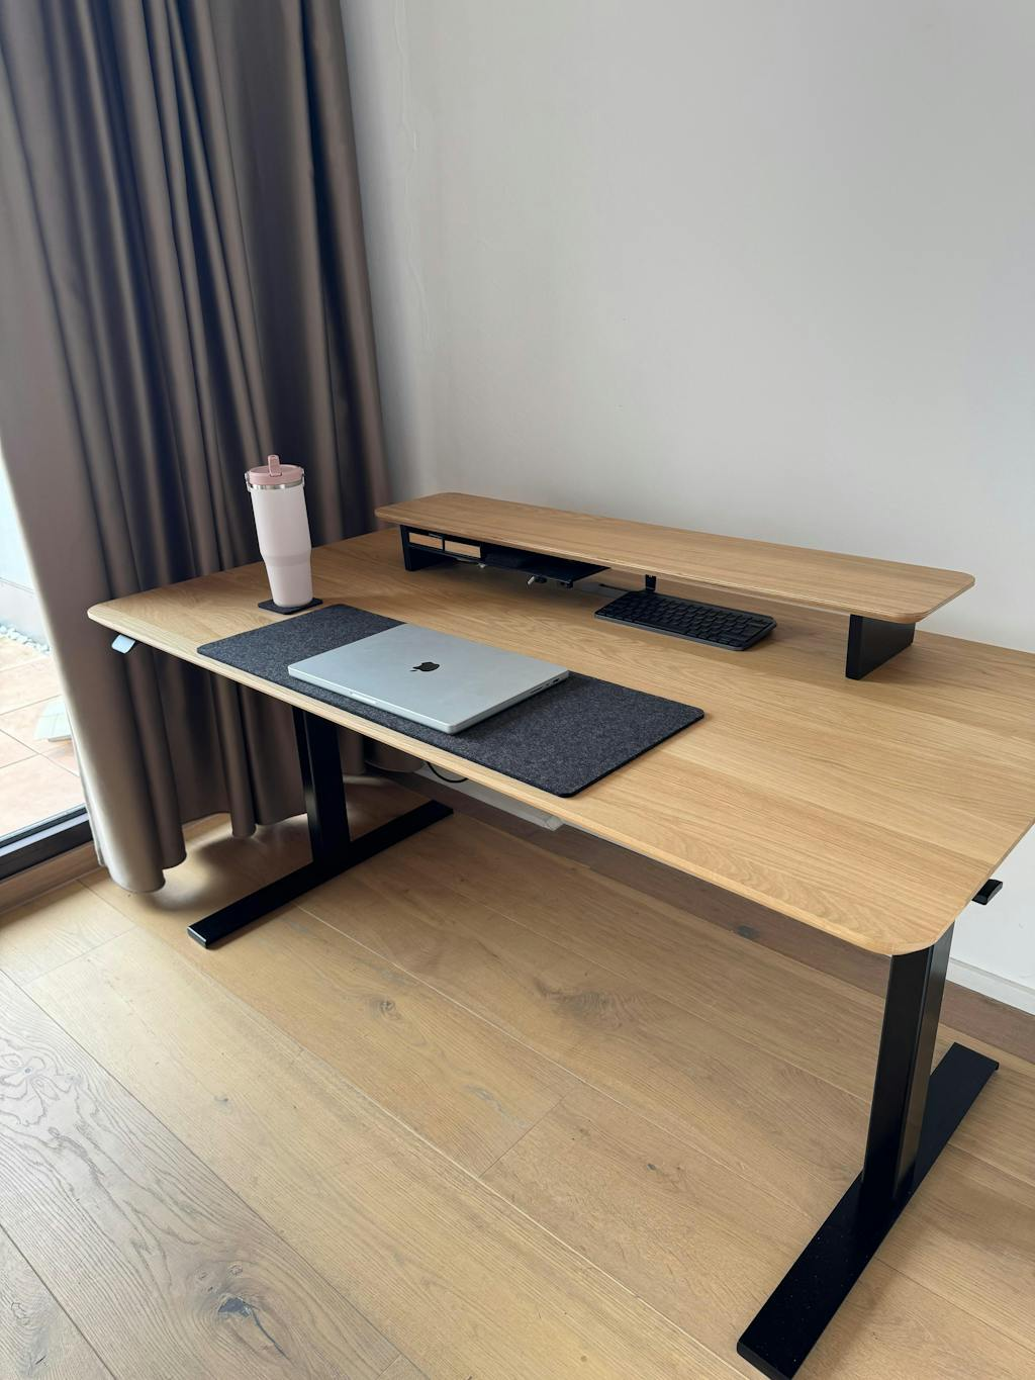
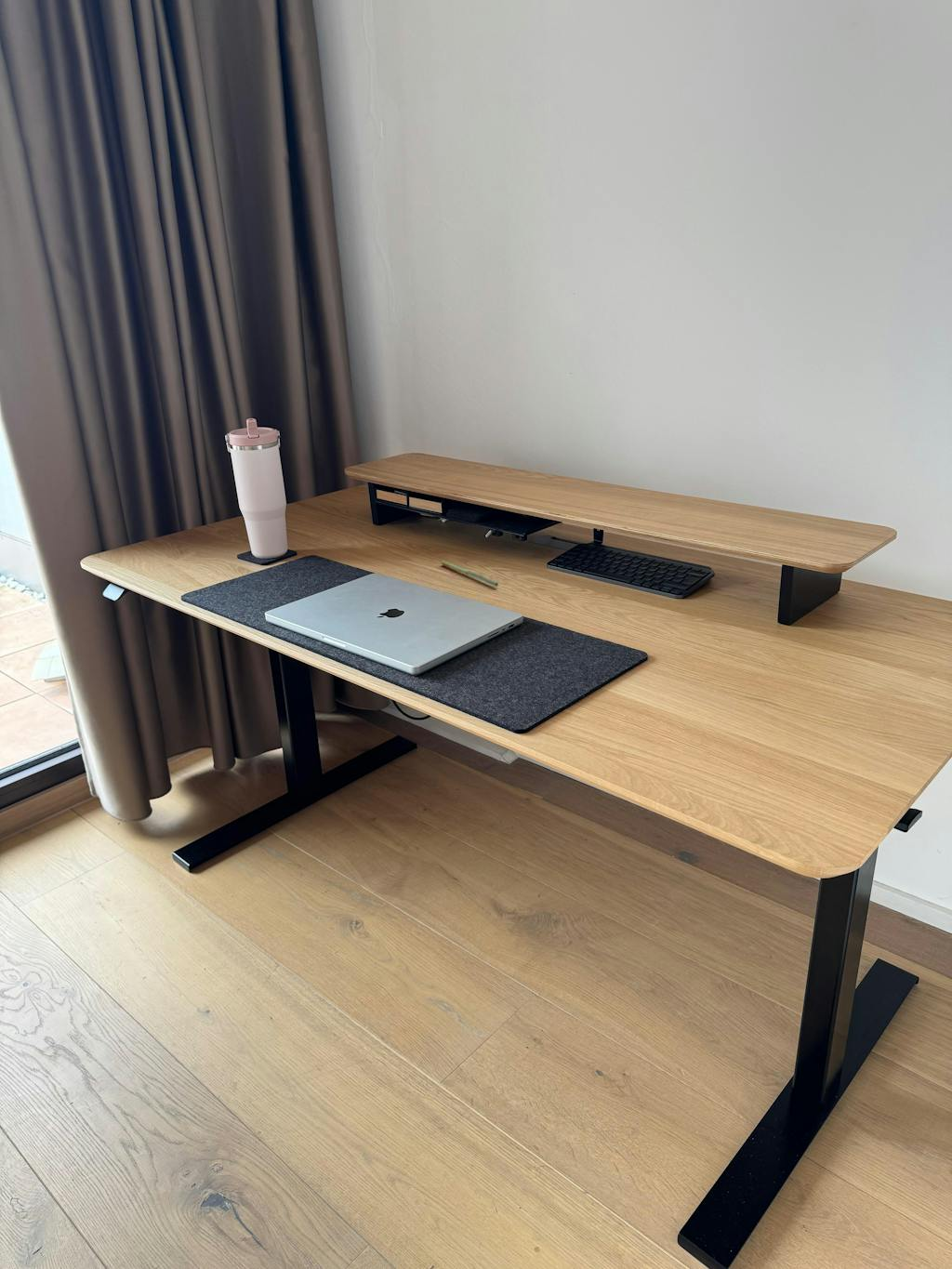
+ pen [441,560,499,588]
